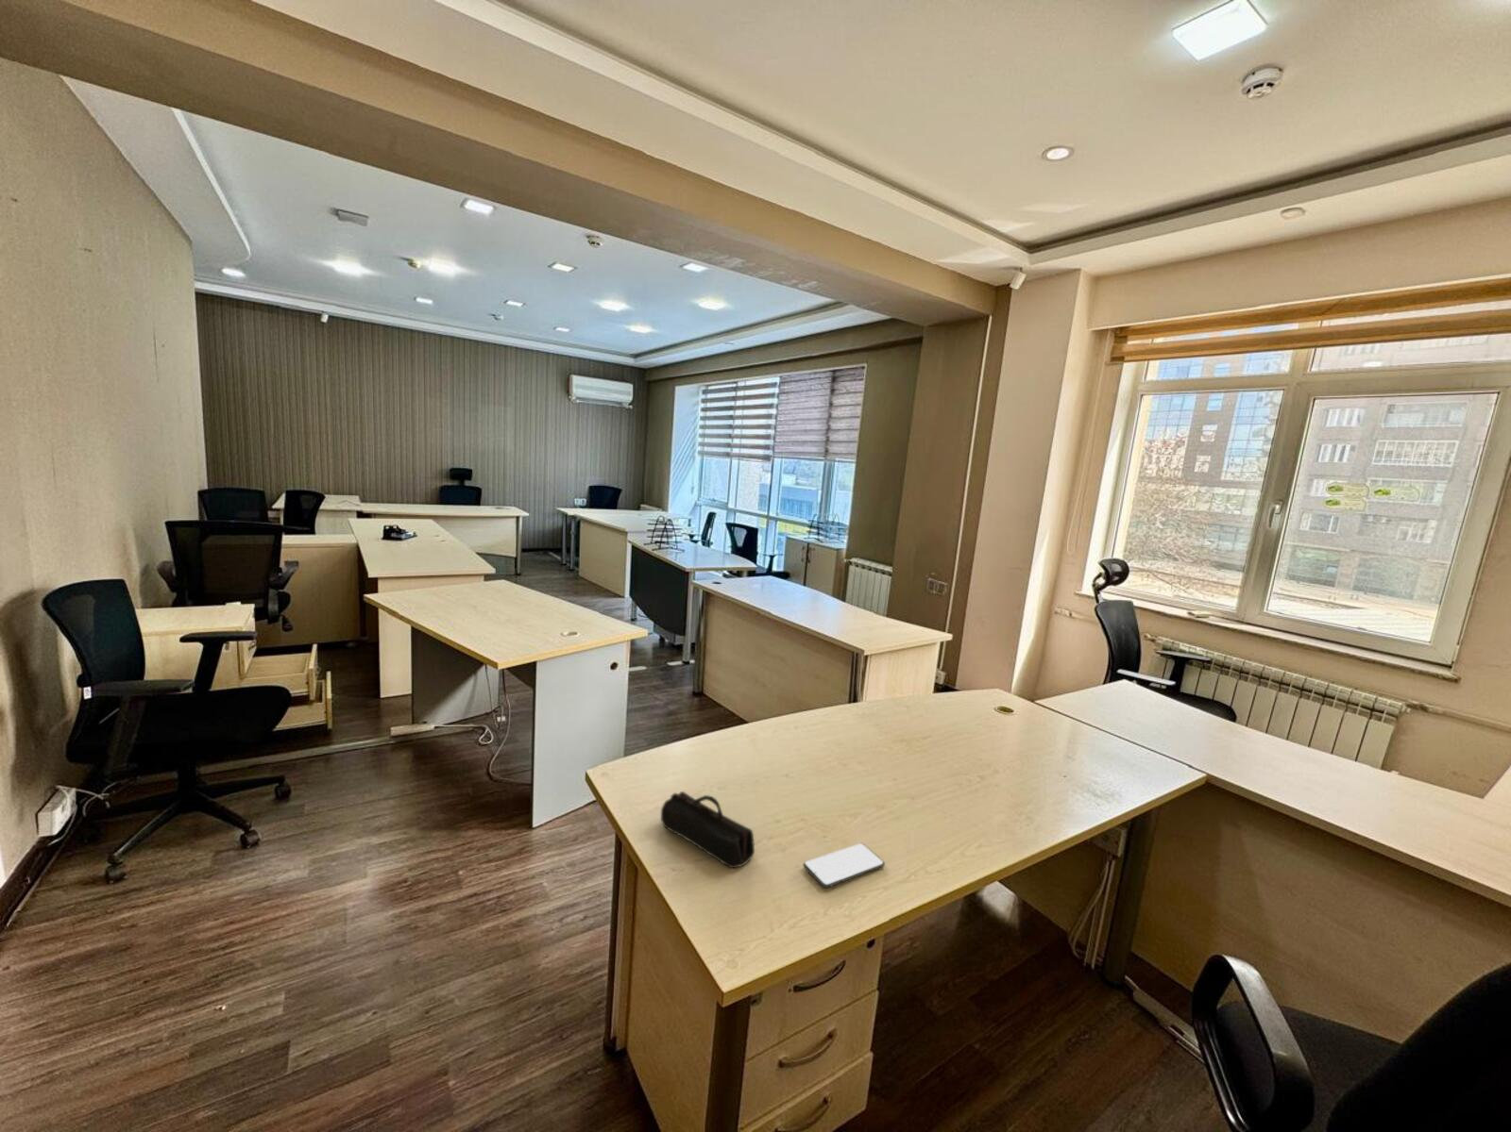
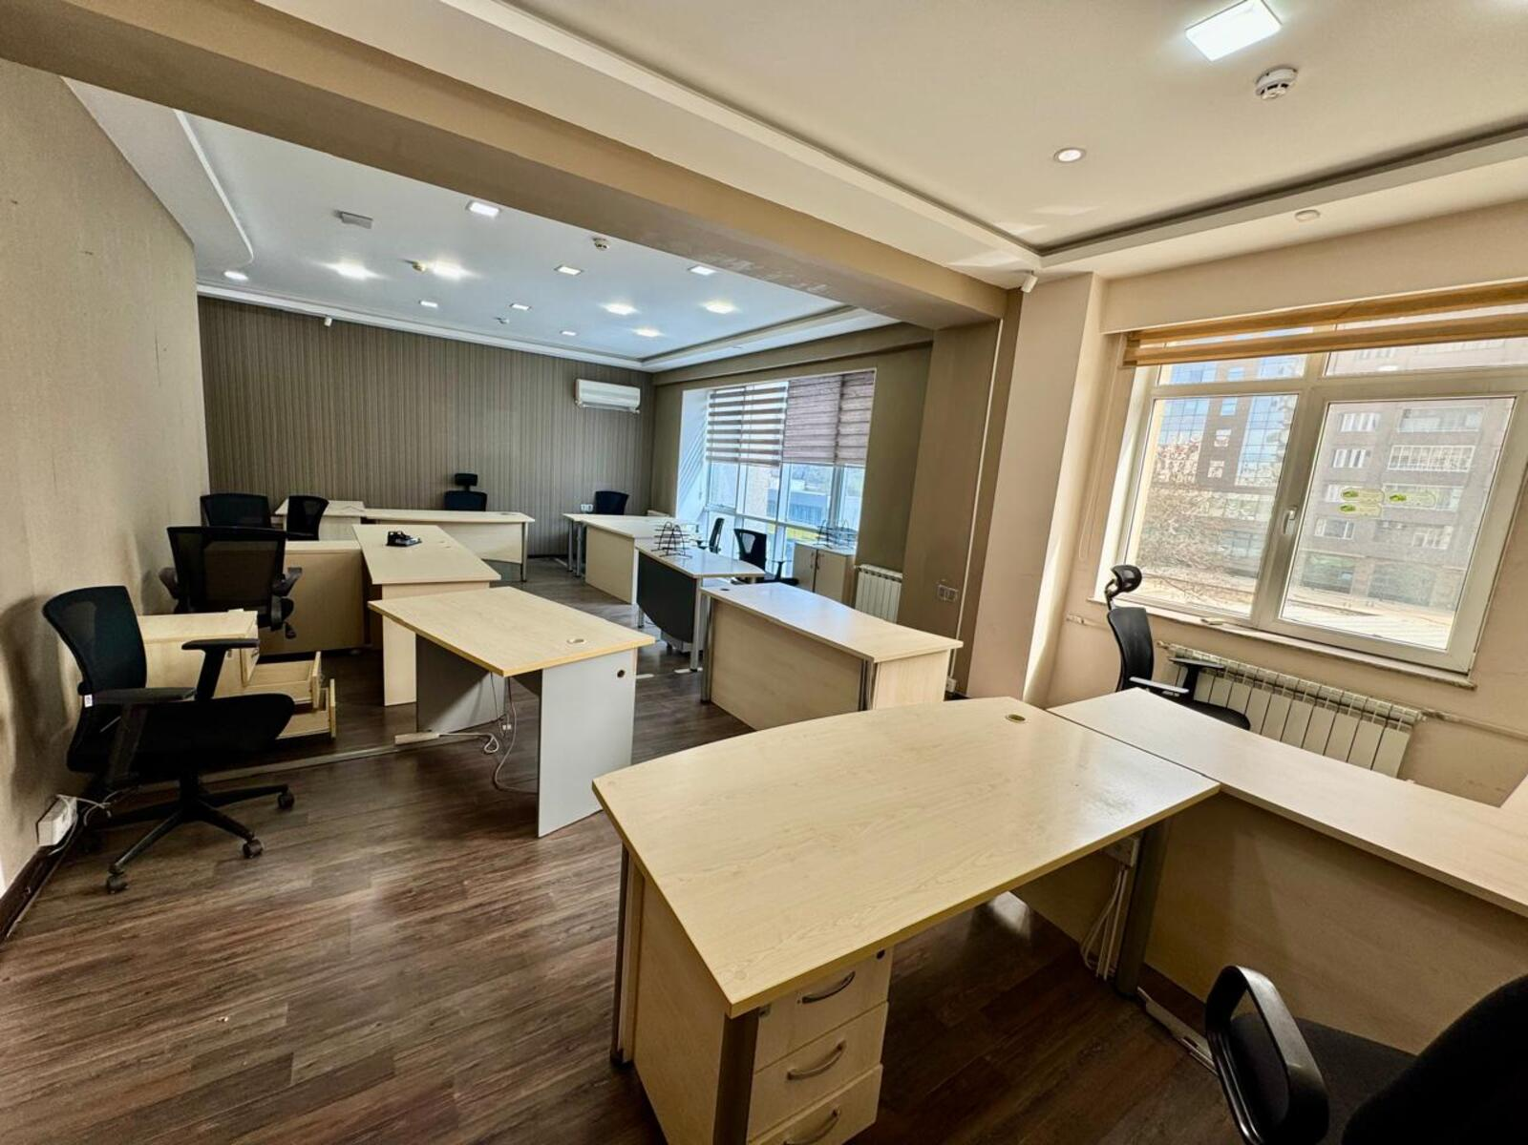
- smartphone [803,842,886,888]
- pencil case [660,791,756,869]
